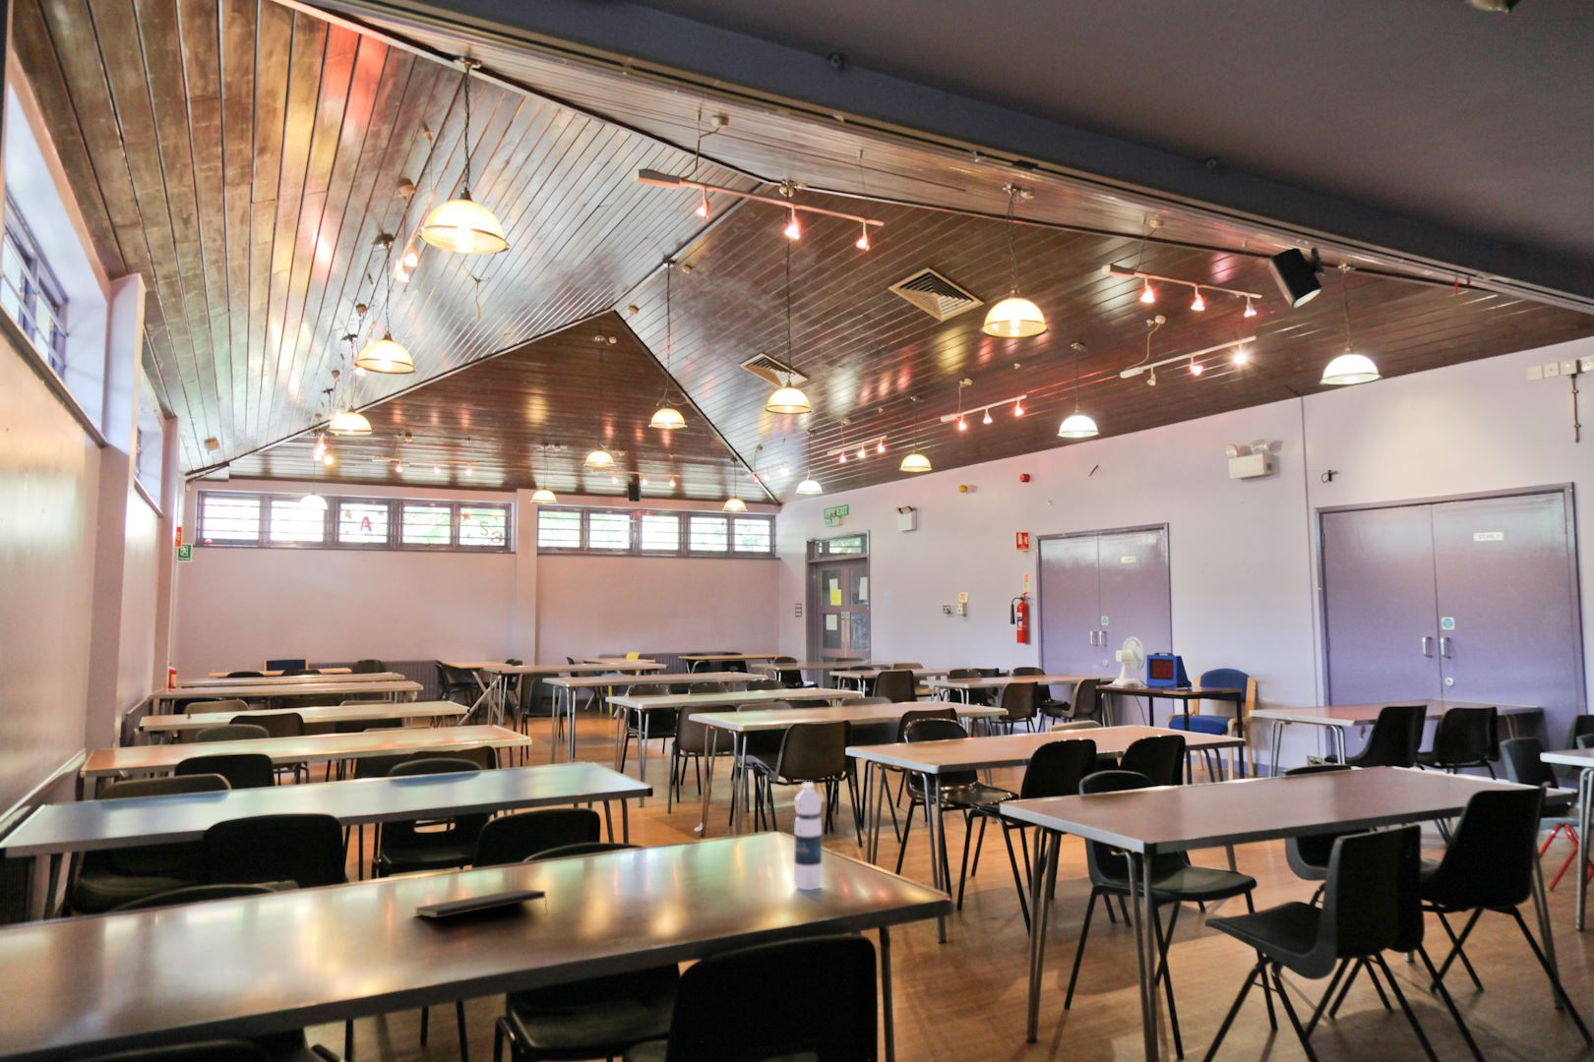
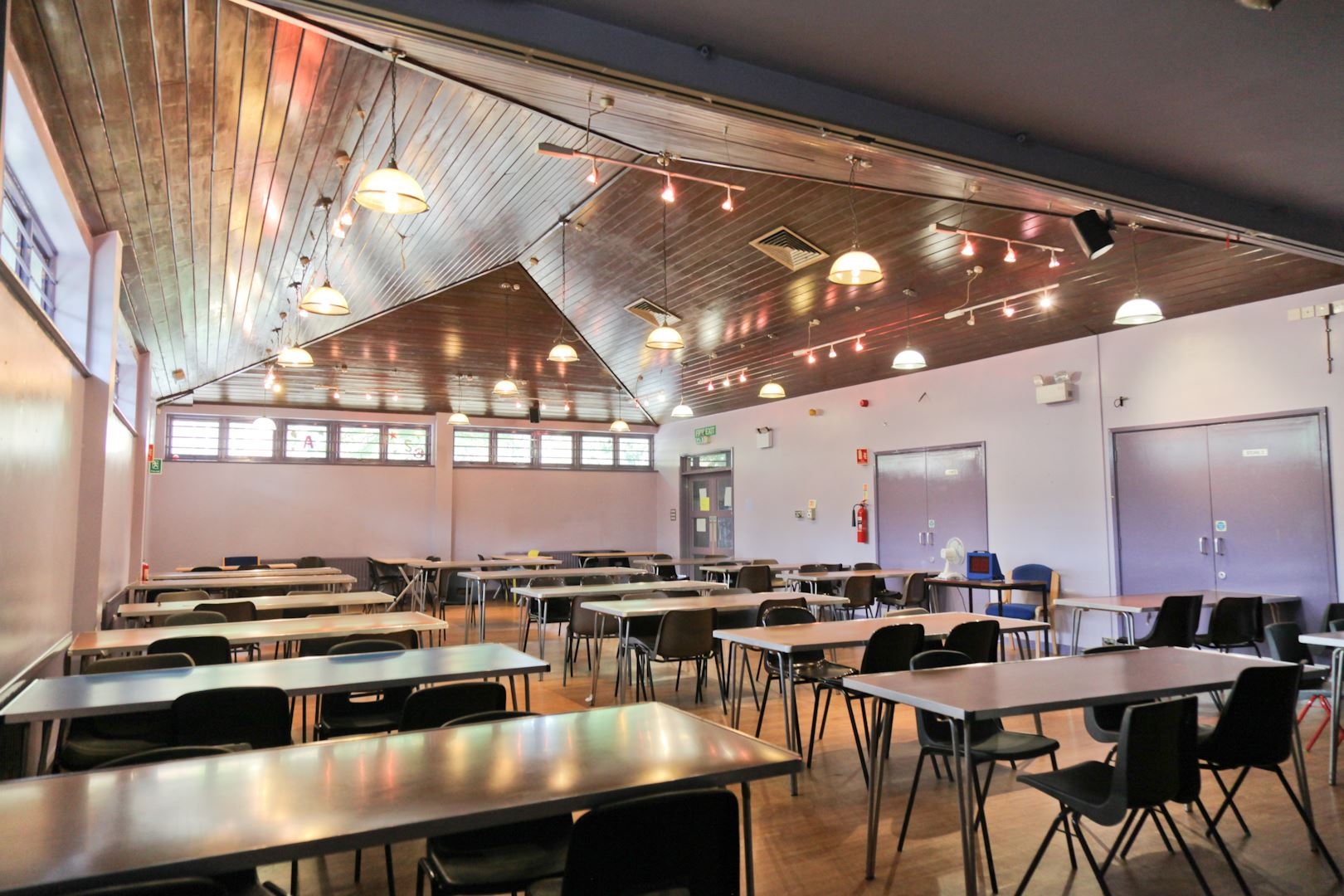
- notepad [413,888,549,920]
- water bottle [793,781,823,891]
